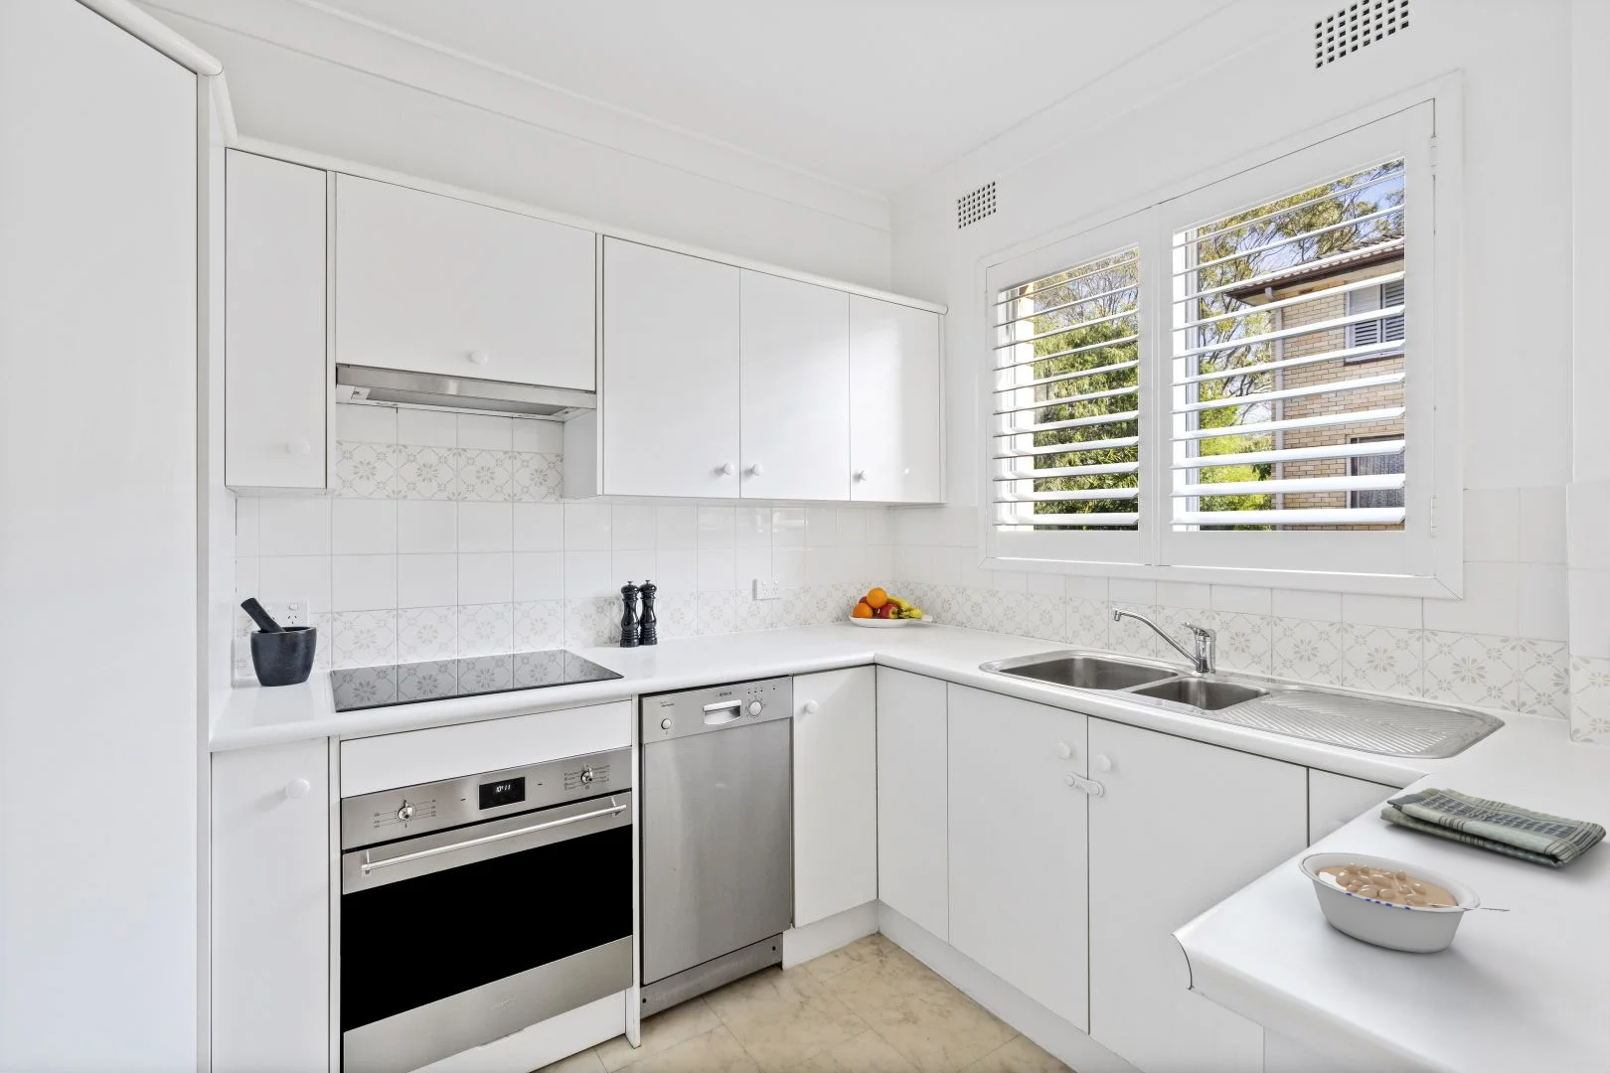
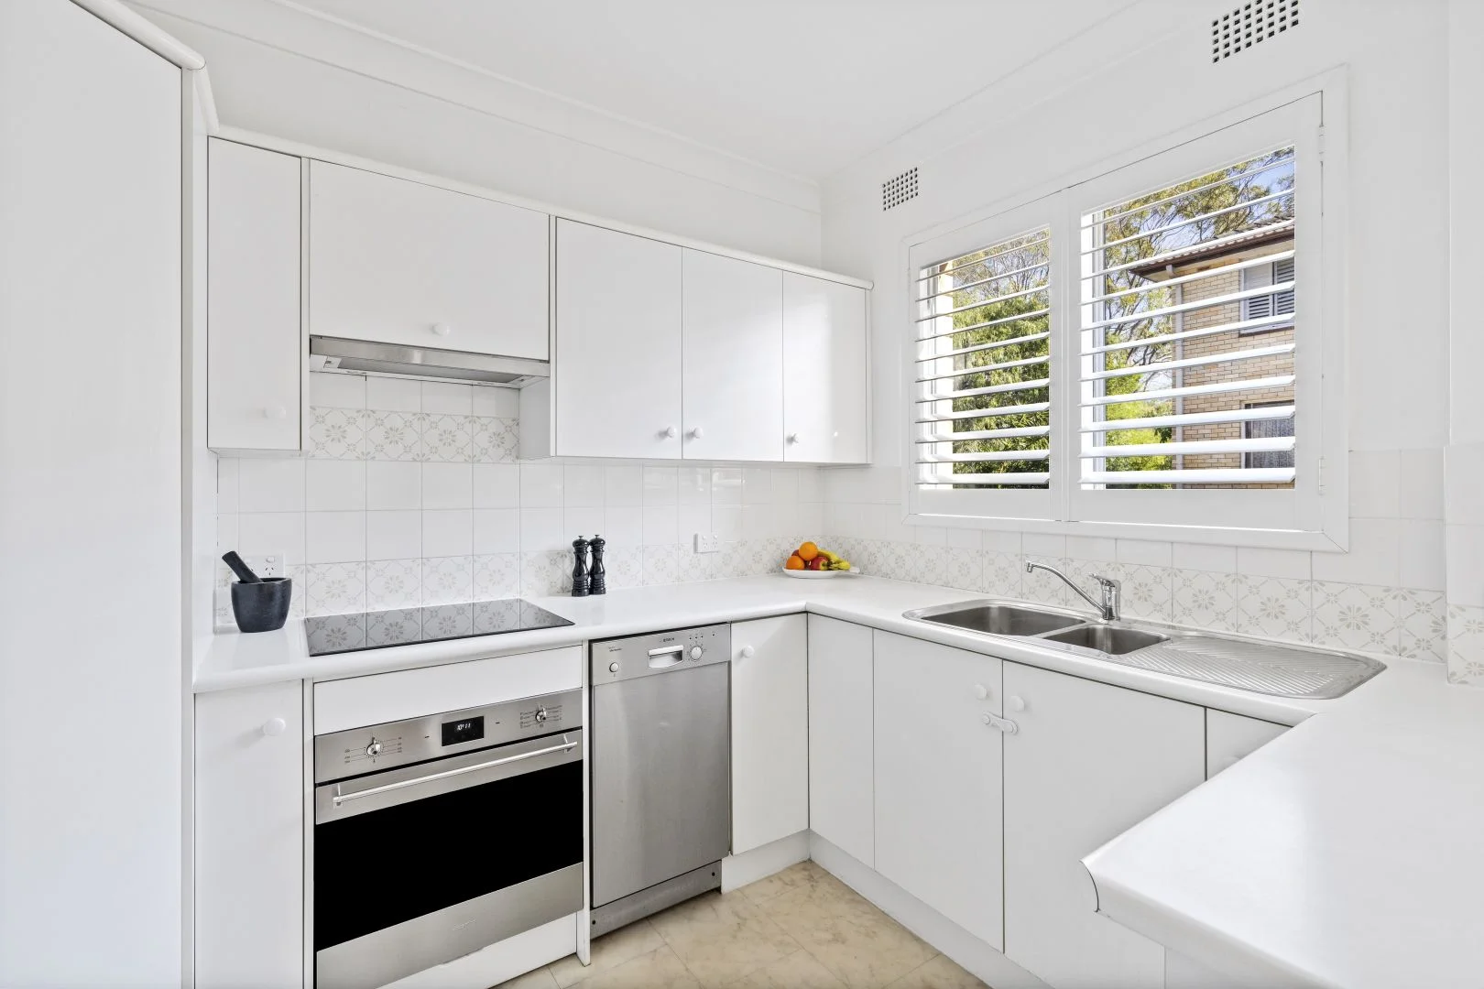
- dish towel [1380,787,1608,868]
- legume [1297,851,1511,953]
